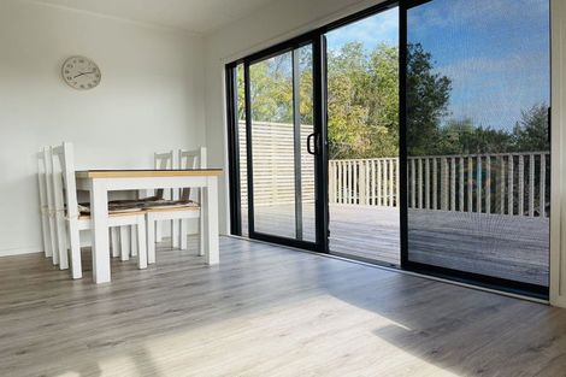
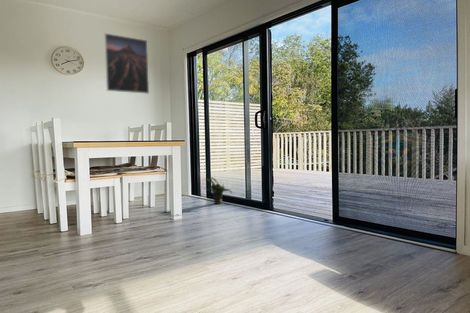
+ potted plant [204,176,233,205]
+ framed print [103,32,150,95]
